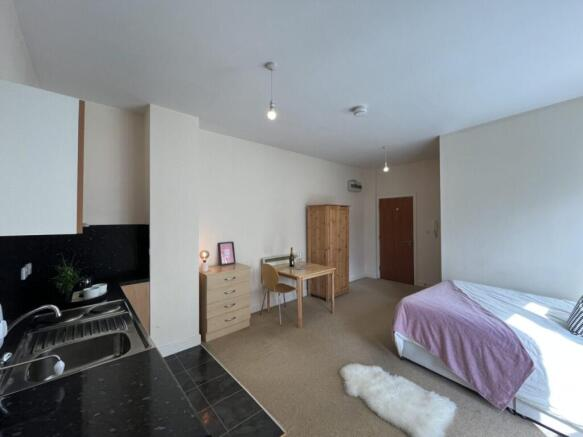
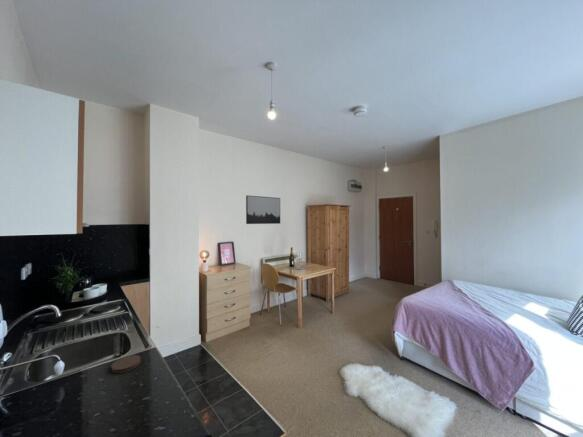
+ wall art [245,195,281,225]
+ coaster [110,354,142,374]
